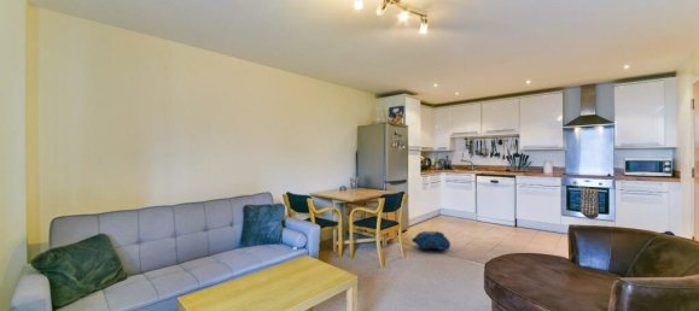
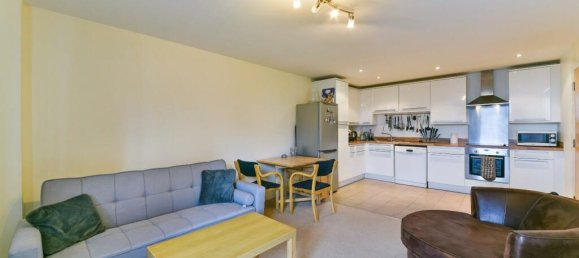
- backpack [410,230,452,253]
